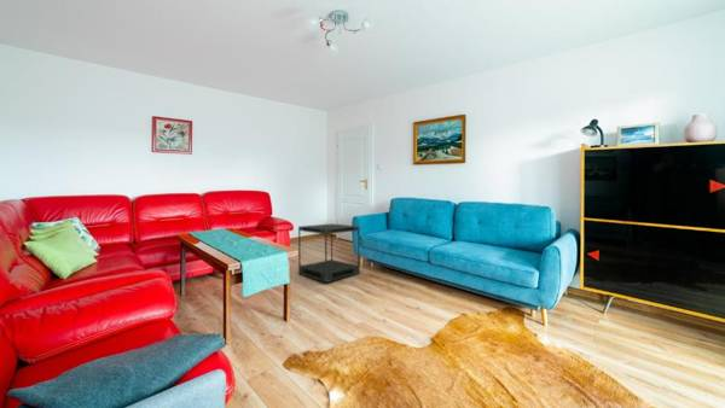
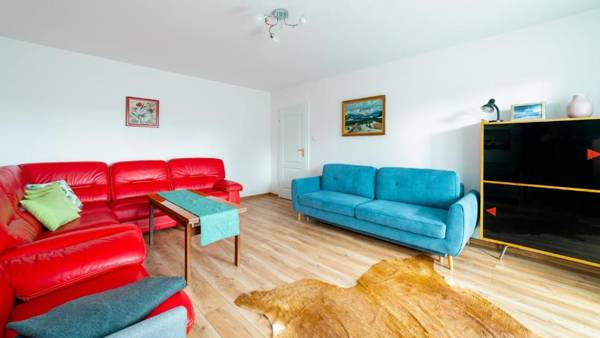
- side table [297,222,361,284]
